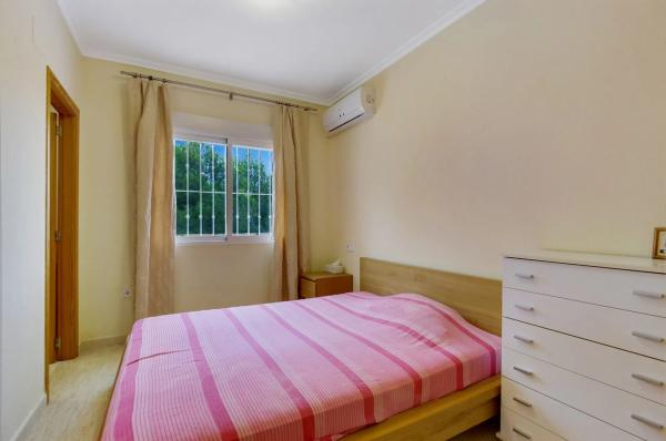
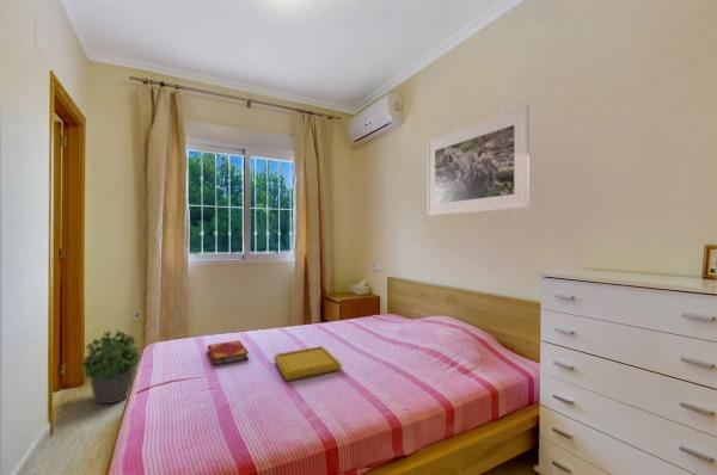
+ hardback book [207,339,250,366]
+ potted plant [80,329,141,405]
+ serving tray [272,345,343,382]
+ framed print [427,104,531,217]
